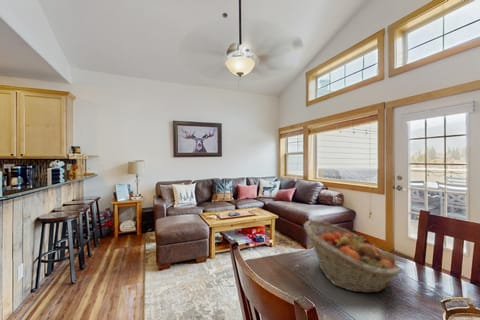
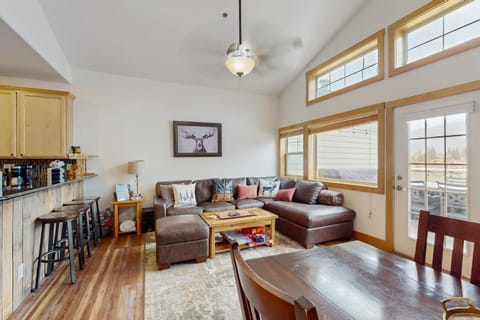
- fruit basket [302,219,402,294]
